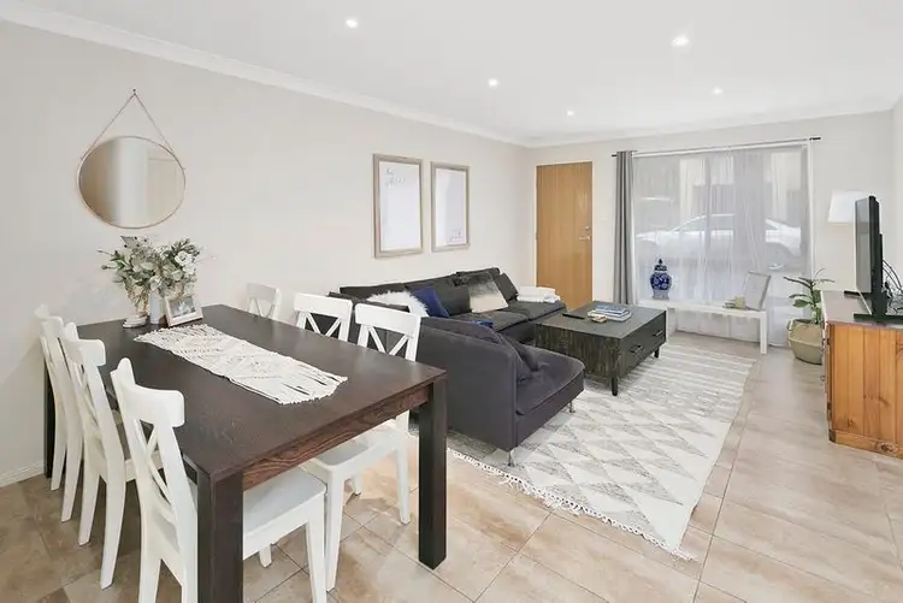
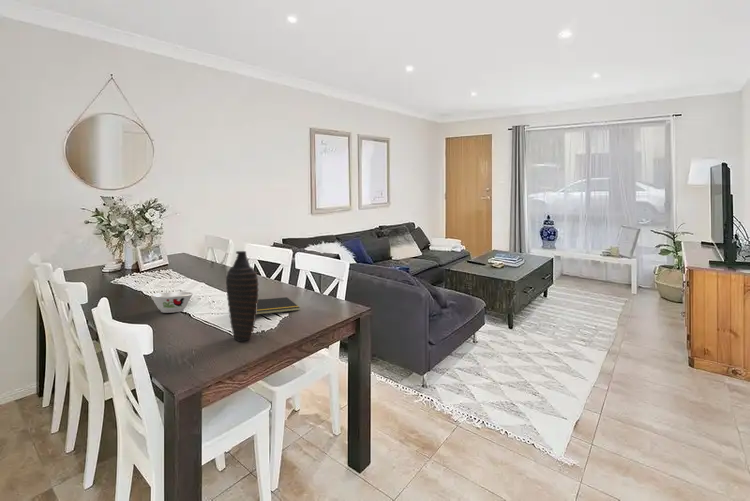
+ bowl [150,291,194,314]
+ notepad [256,296,301,316]
+ decorative vase [225,250,260,342]
